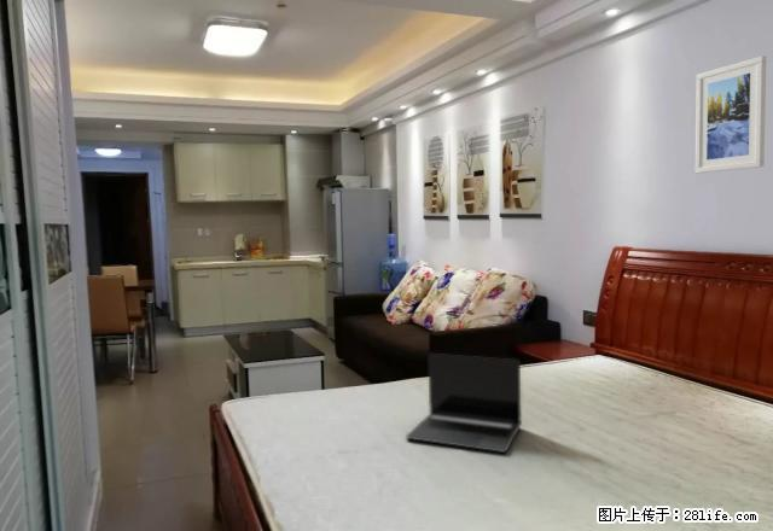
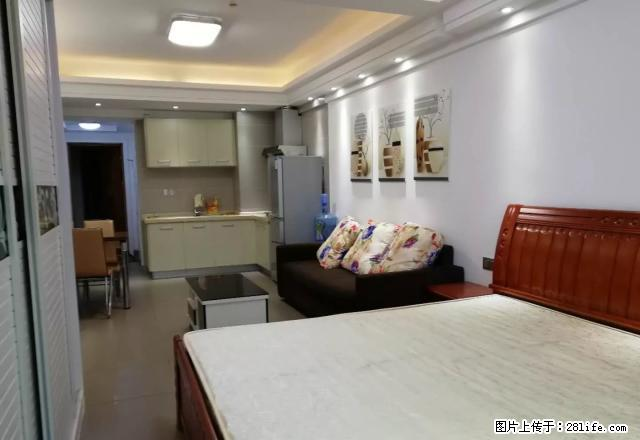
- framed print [694,54,767,175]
- laptop [405,352,522,454]
